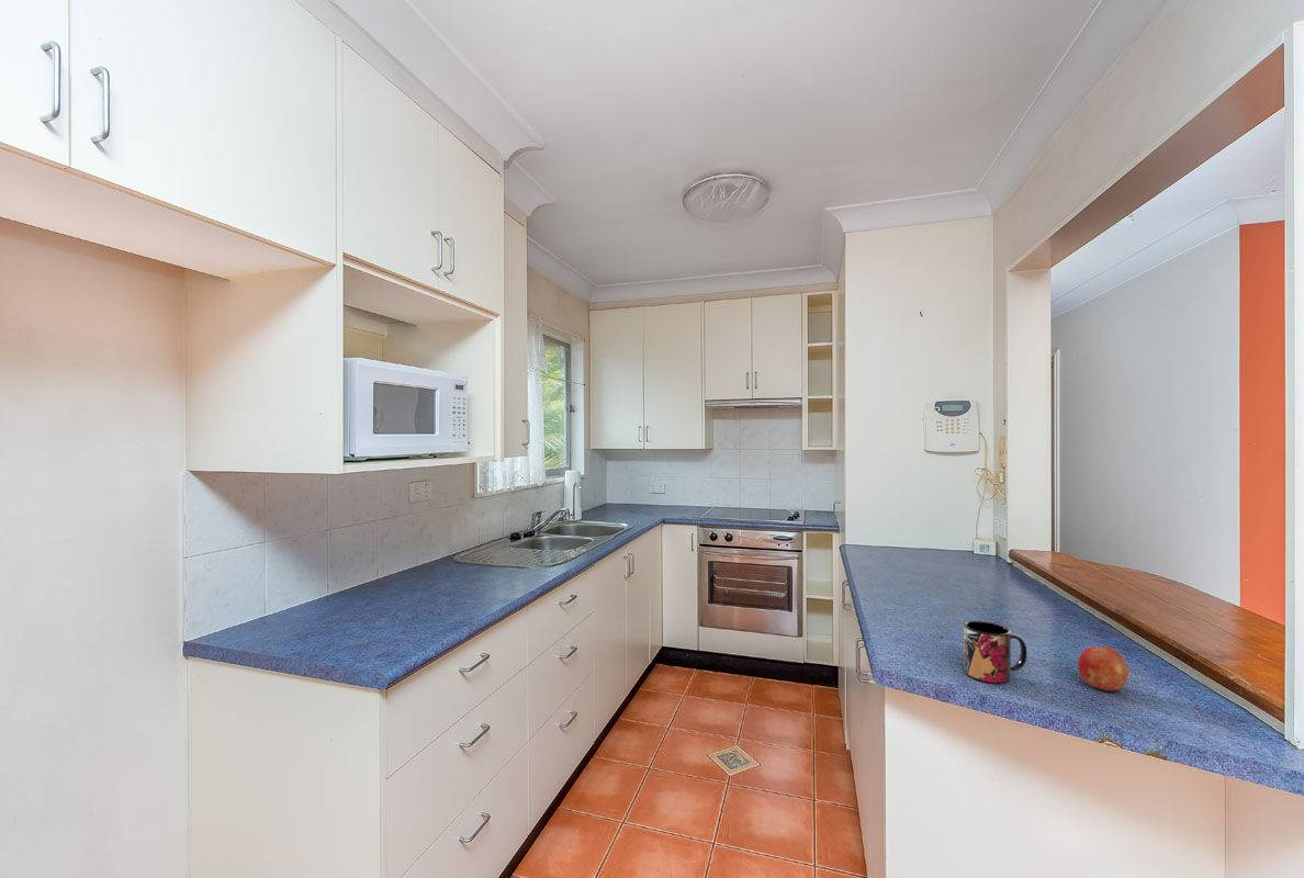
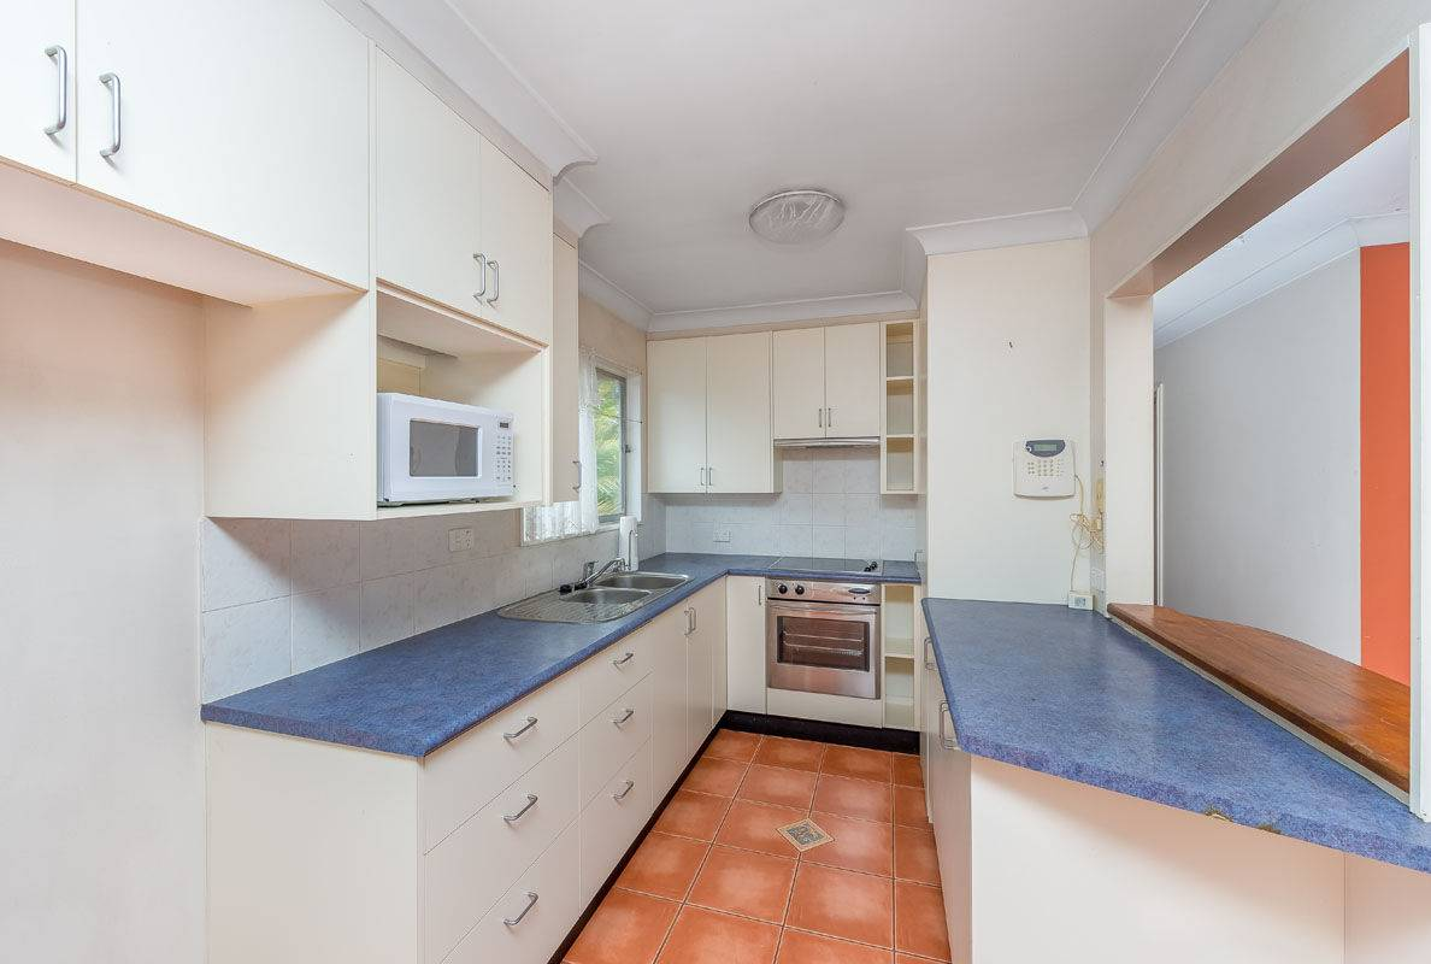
- mug [963,620,1028,685]
- fruit [1077,645,1129,691]
